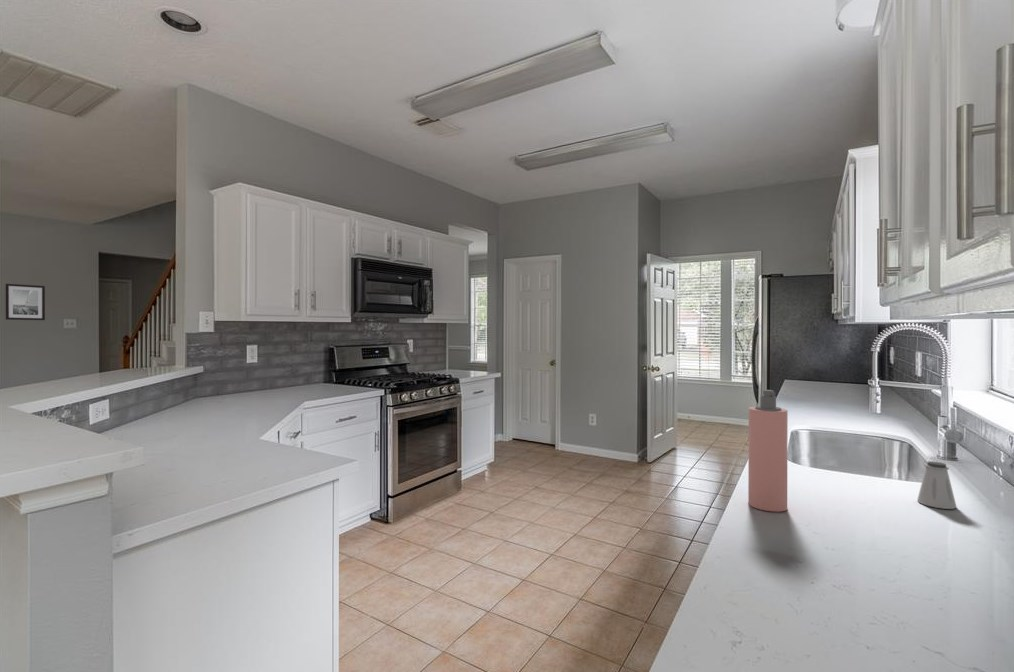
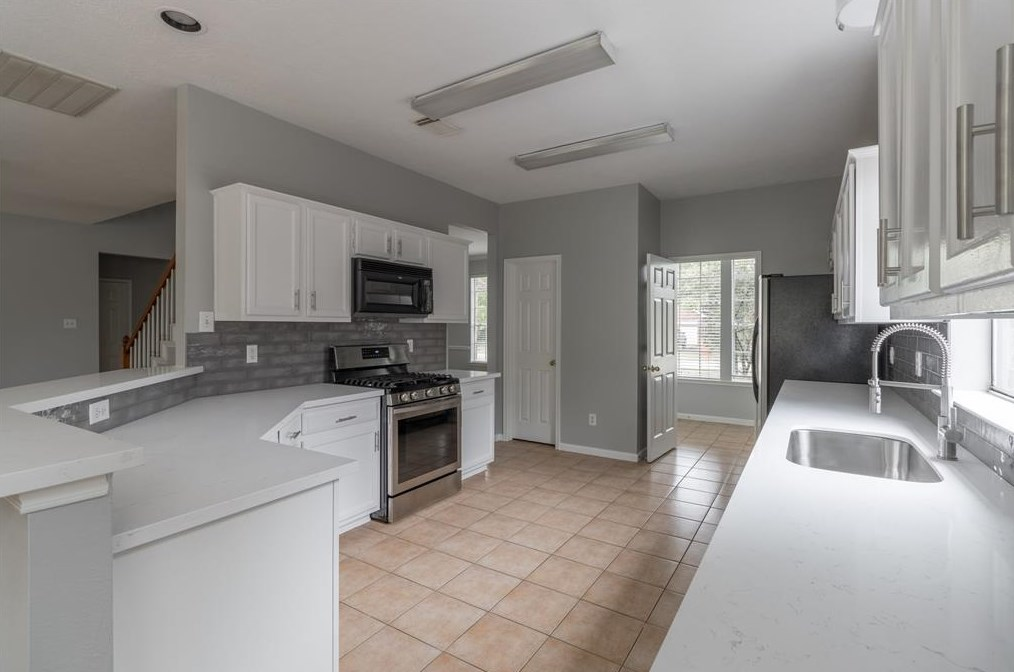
- wall art [5,283,46,321]
- spray bottle [747,389,789,513]
- saltshaker [916,460,958,510]
